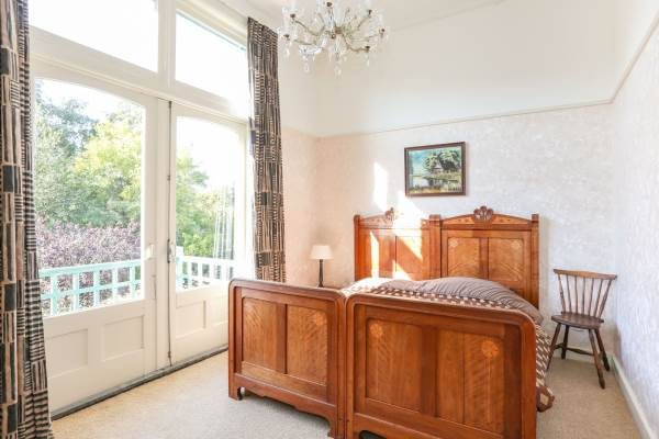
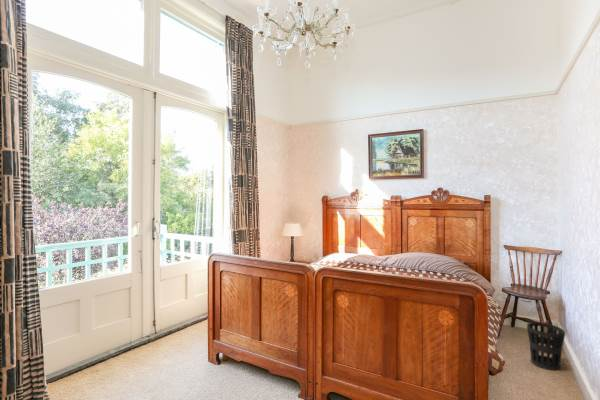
+ wastebasket [526,321,566,371]
